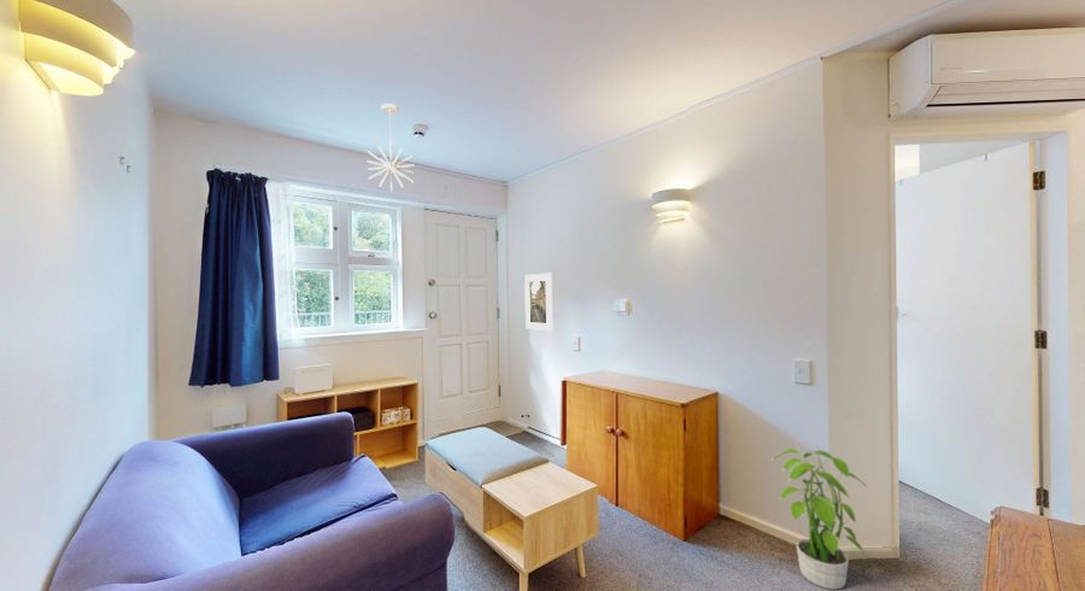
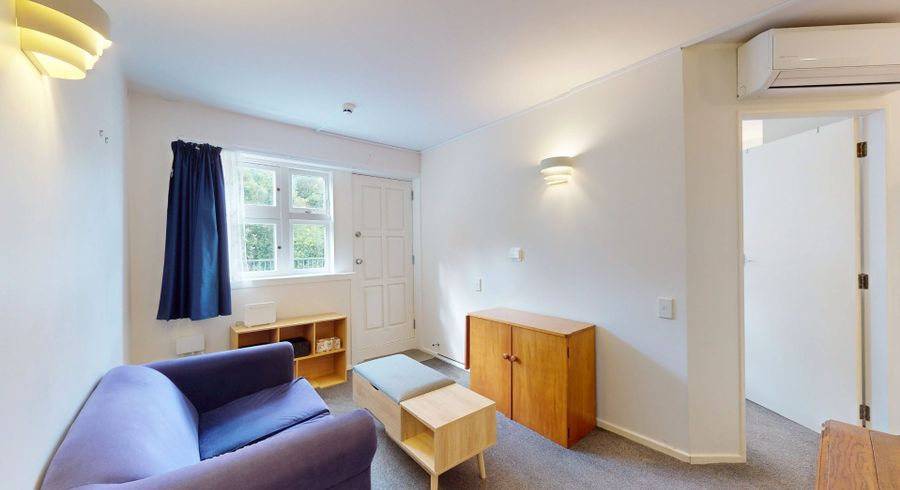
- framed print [523,273,553,332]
- potted plant [770,441,869,591]
- pendant light [365,103,416,193]
